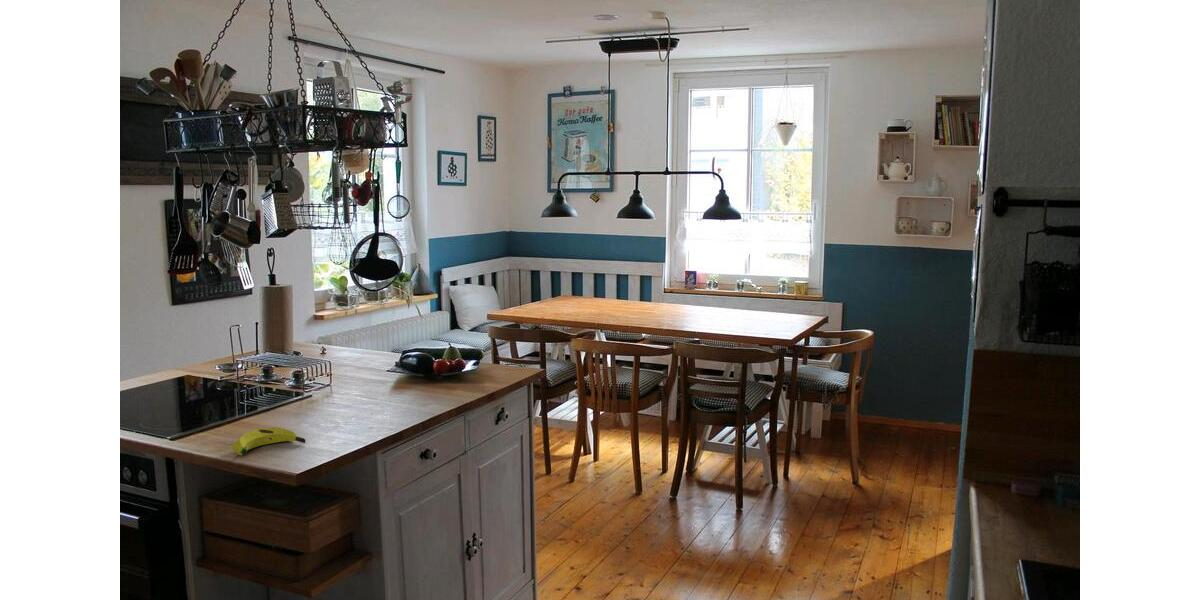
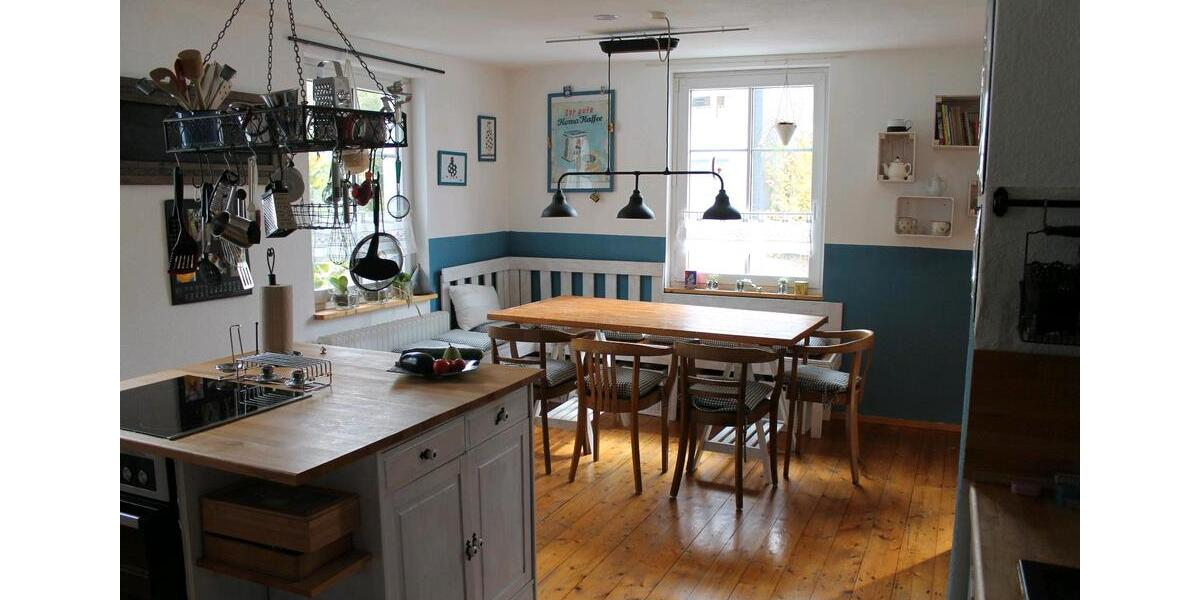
- banana [231,426,307,456]
